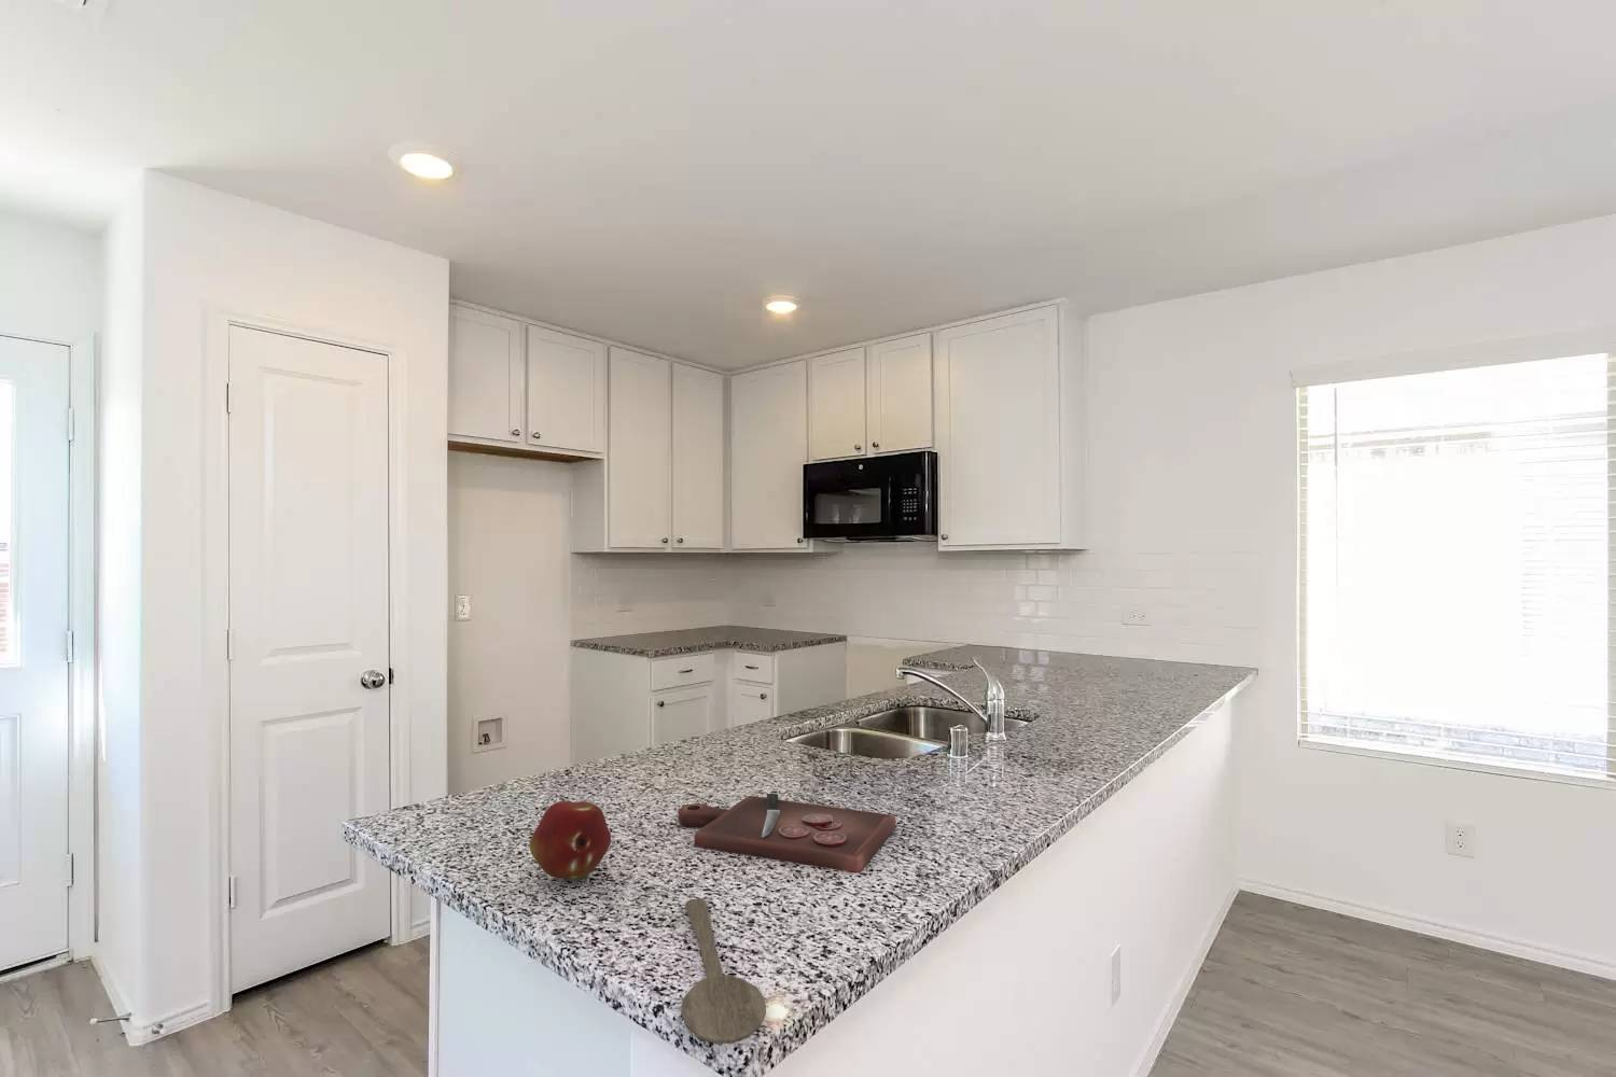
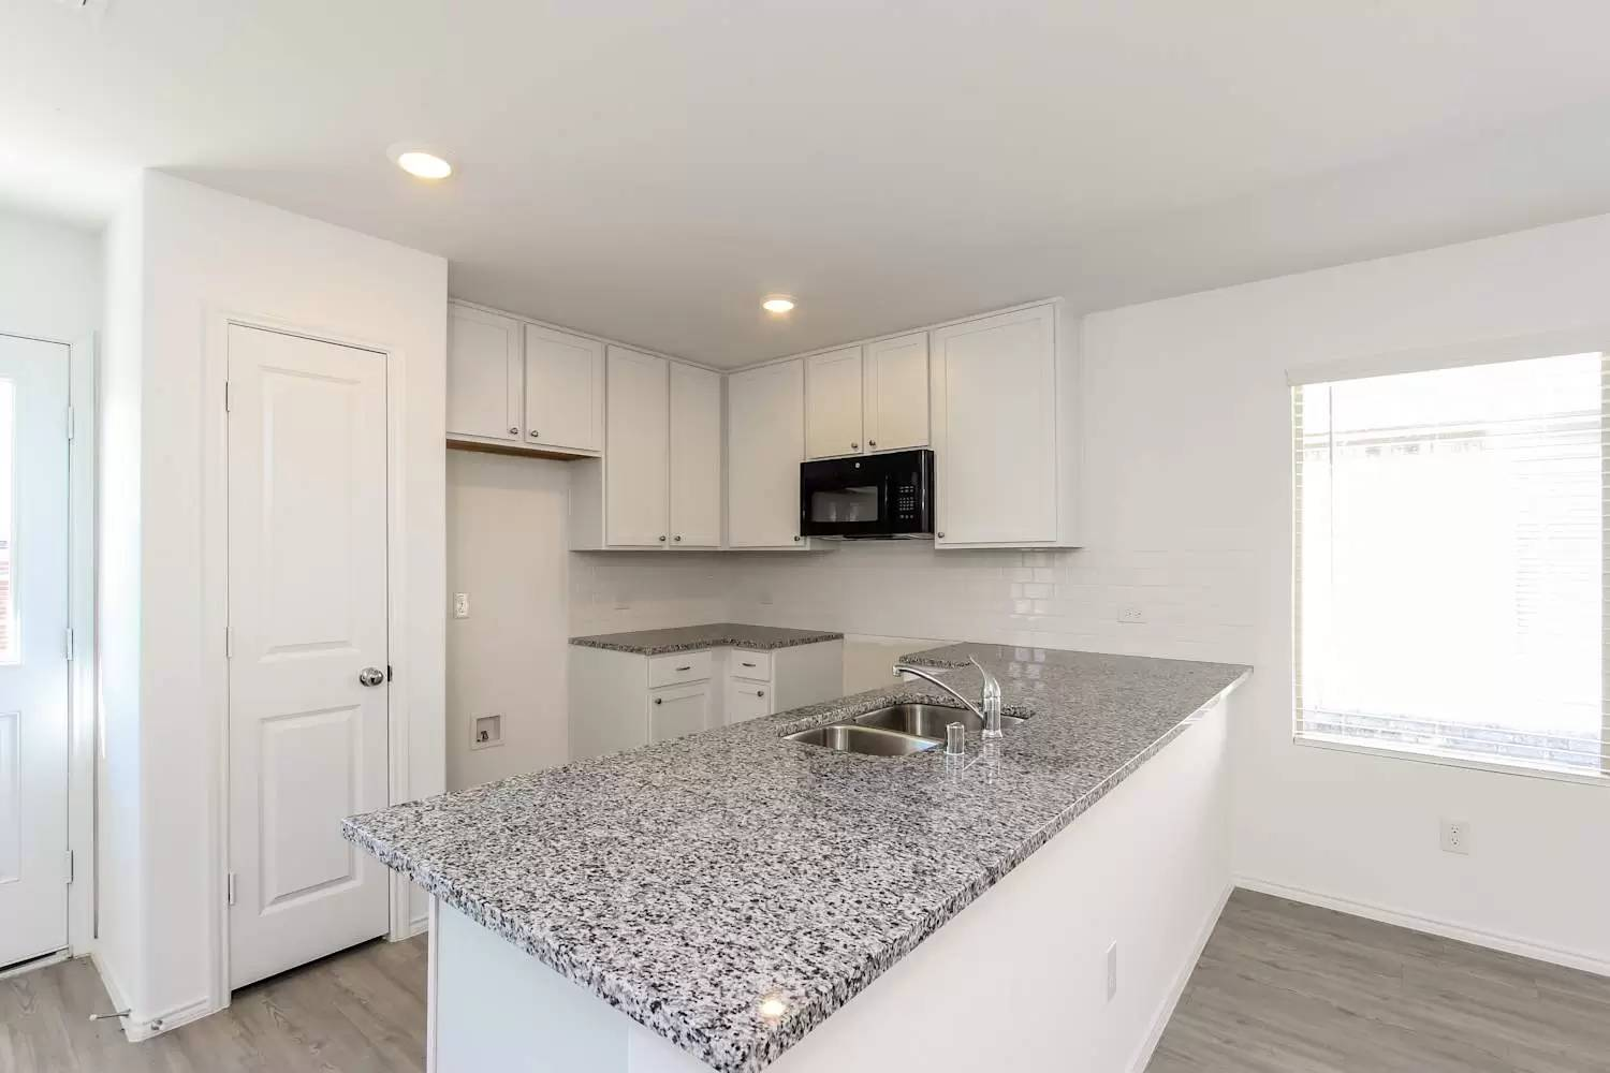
- cutting board [678,792,896,874]
- wooden spoon [679,898,767,1045]
- fruit [529,801,612,881]
